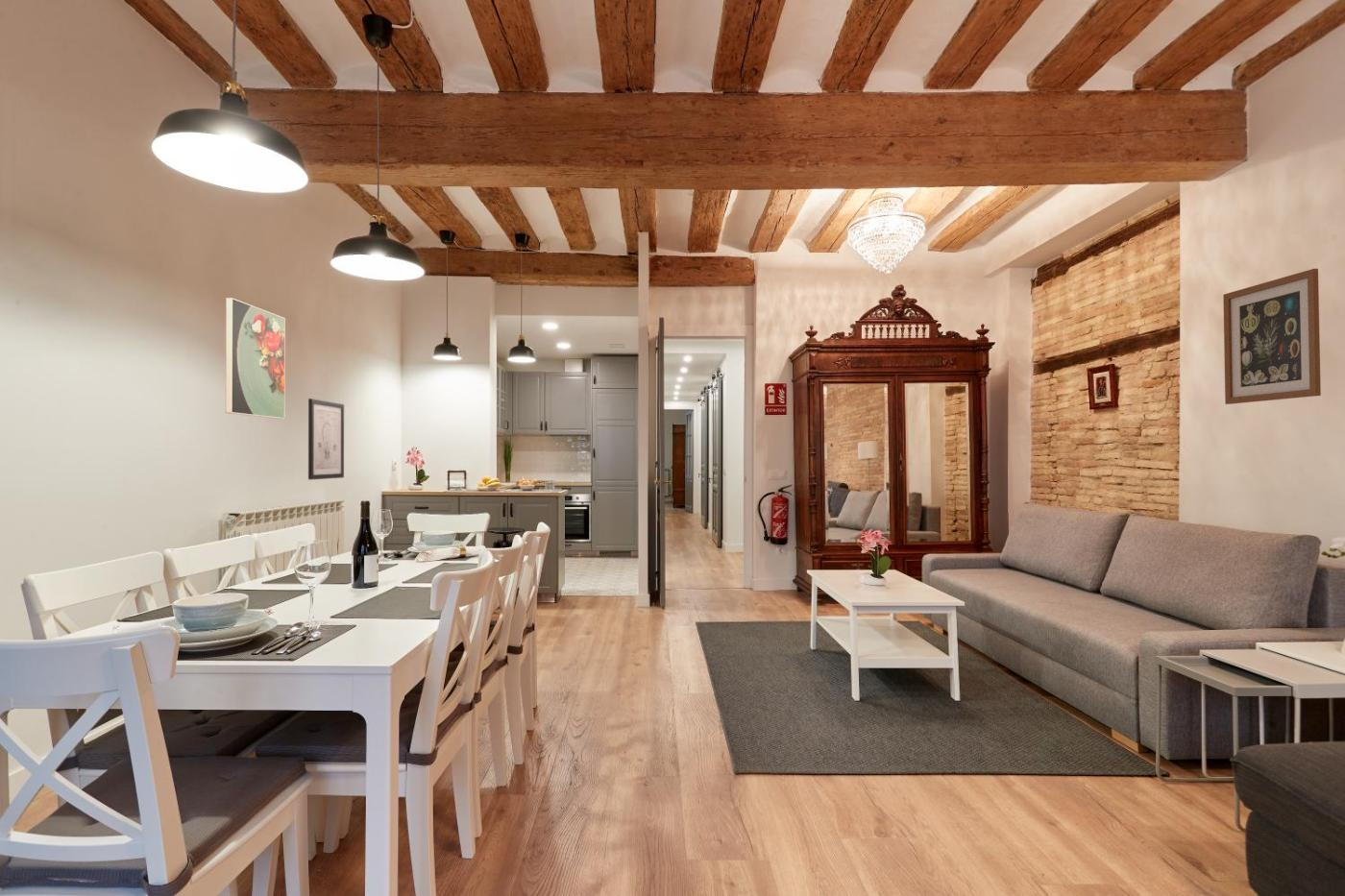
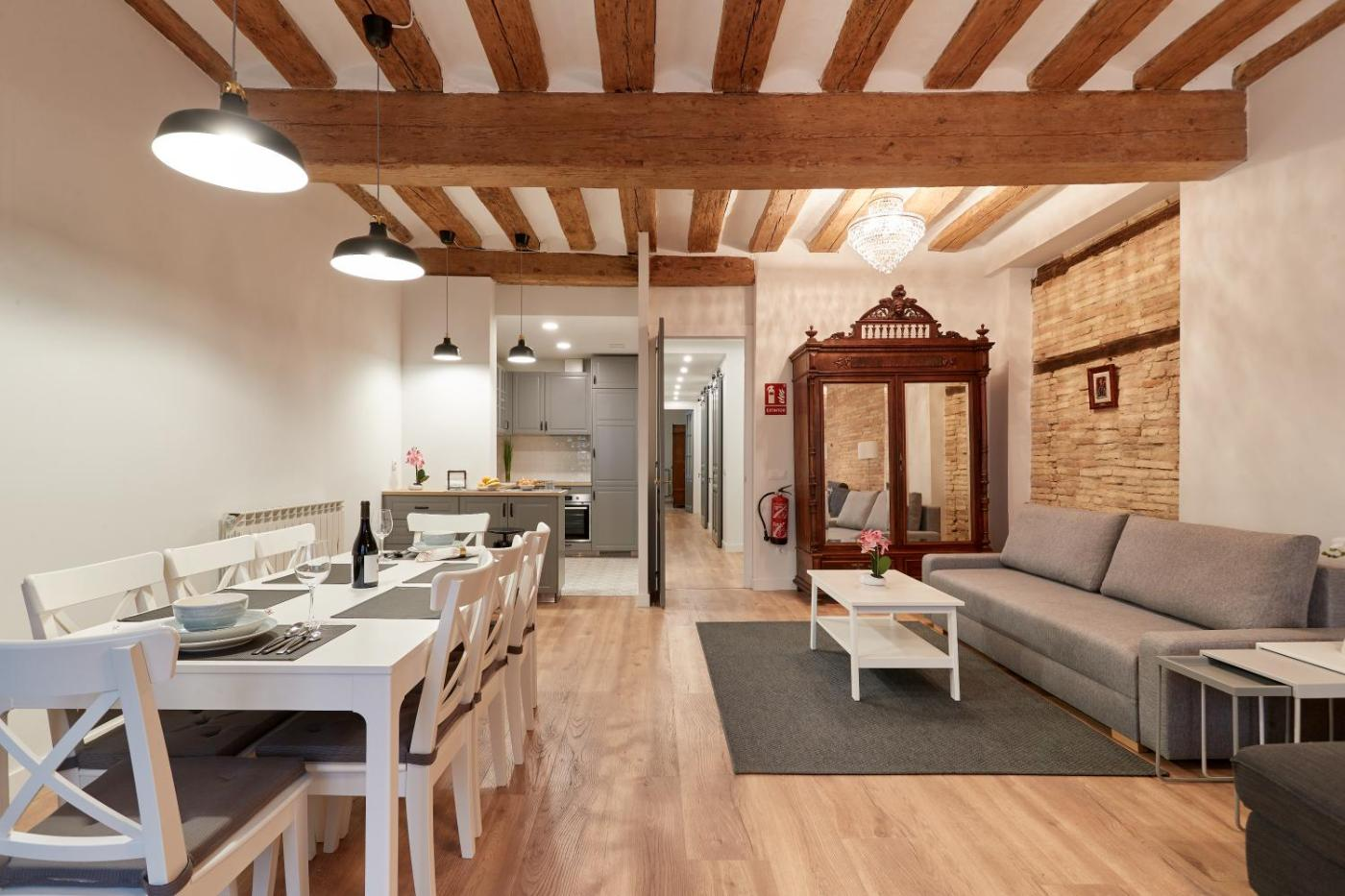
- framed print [225,297,286,420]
- wall art [307,398,345,481]
- wall art [1222,268,1322,405]
